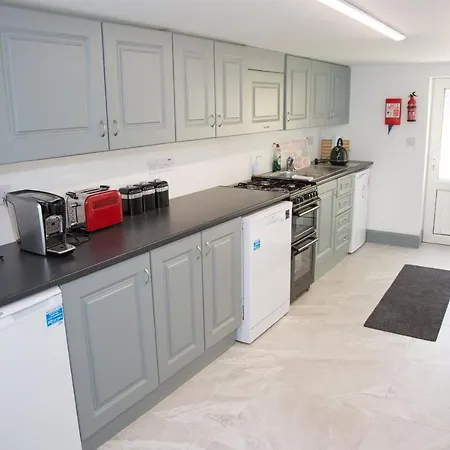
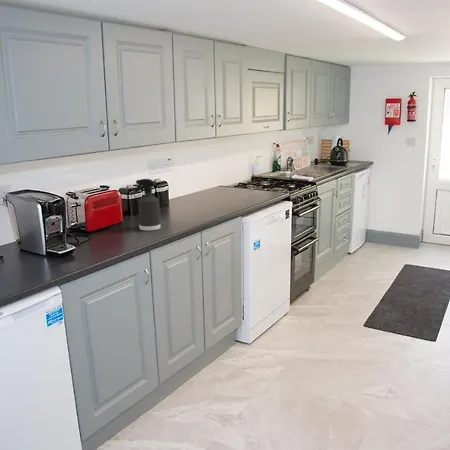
+ spray bottle [134,178,161,231]
